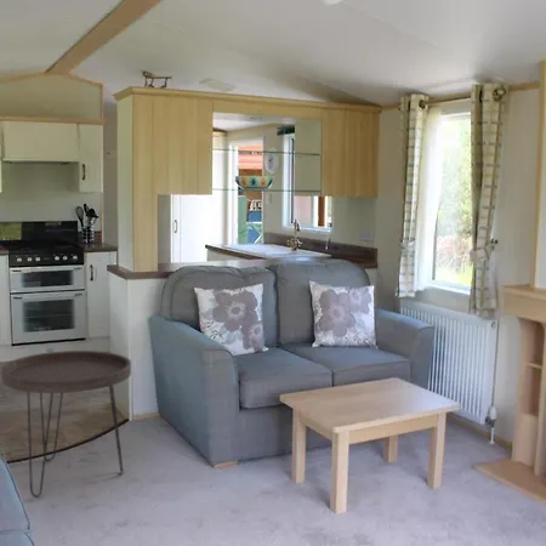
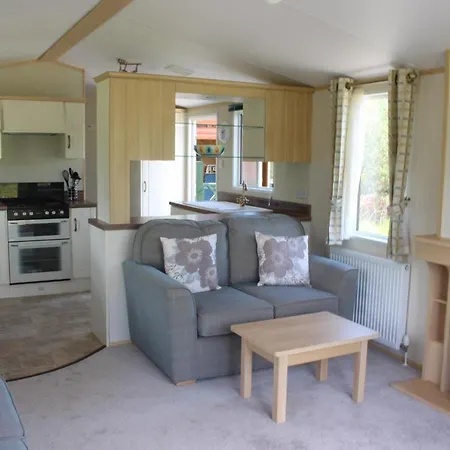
- side table [0,349,132,499]
